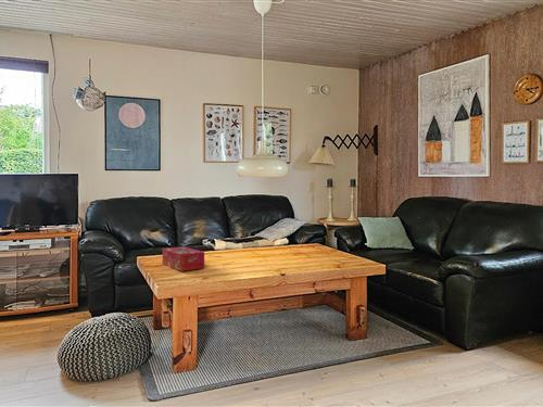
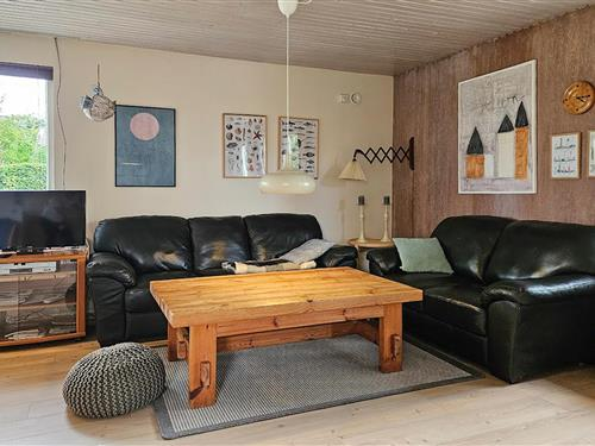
- tissue box [162,245,205,272]
